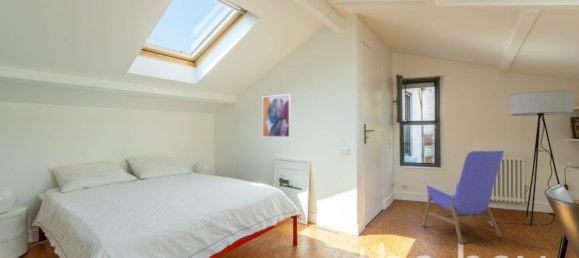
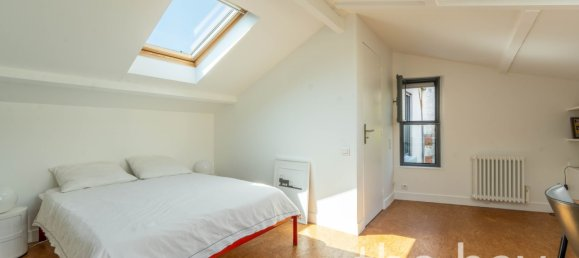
- wall art [261,93,292,138]
- armchair [421,149,505,243]
- floor lamp [487,90,574,227]
